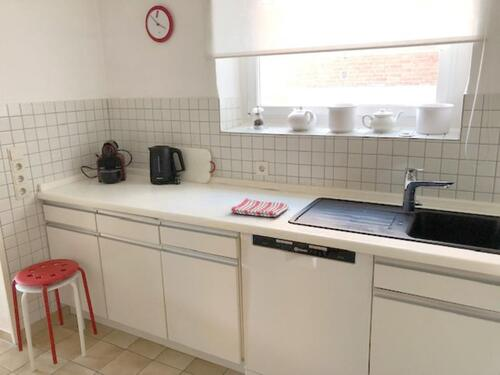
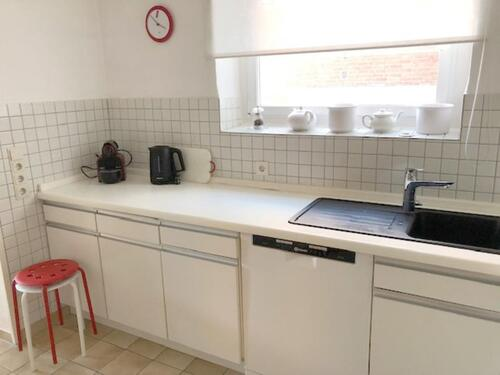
- dish towel [230,197,290,218]
